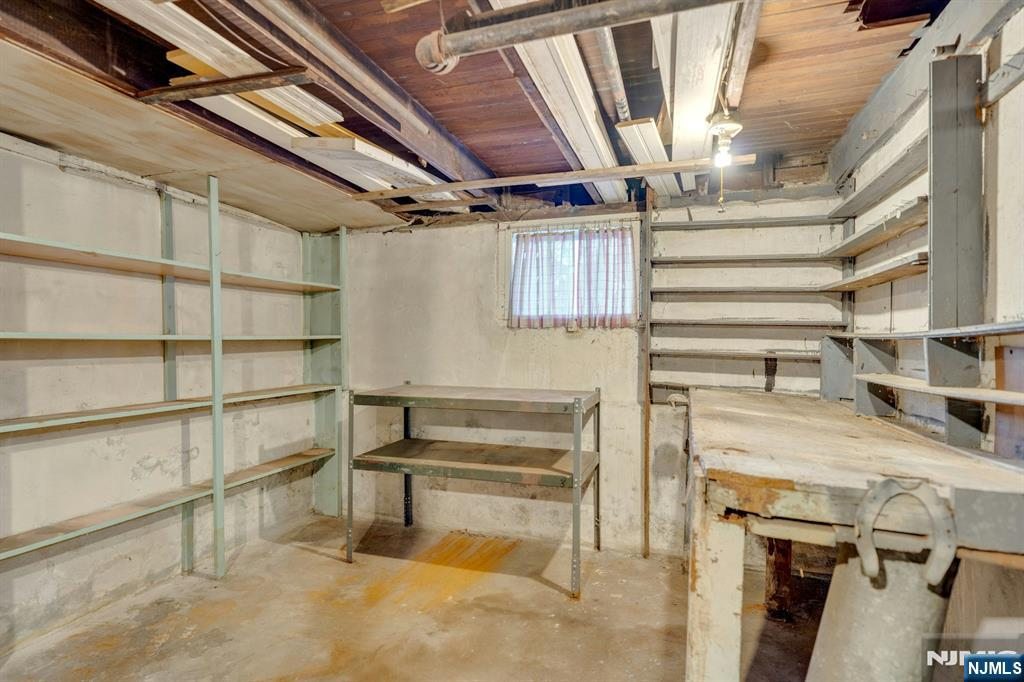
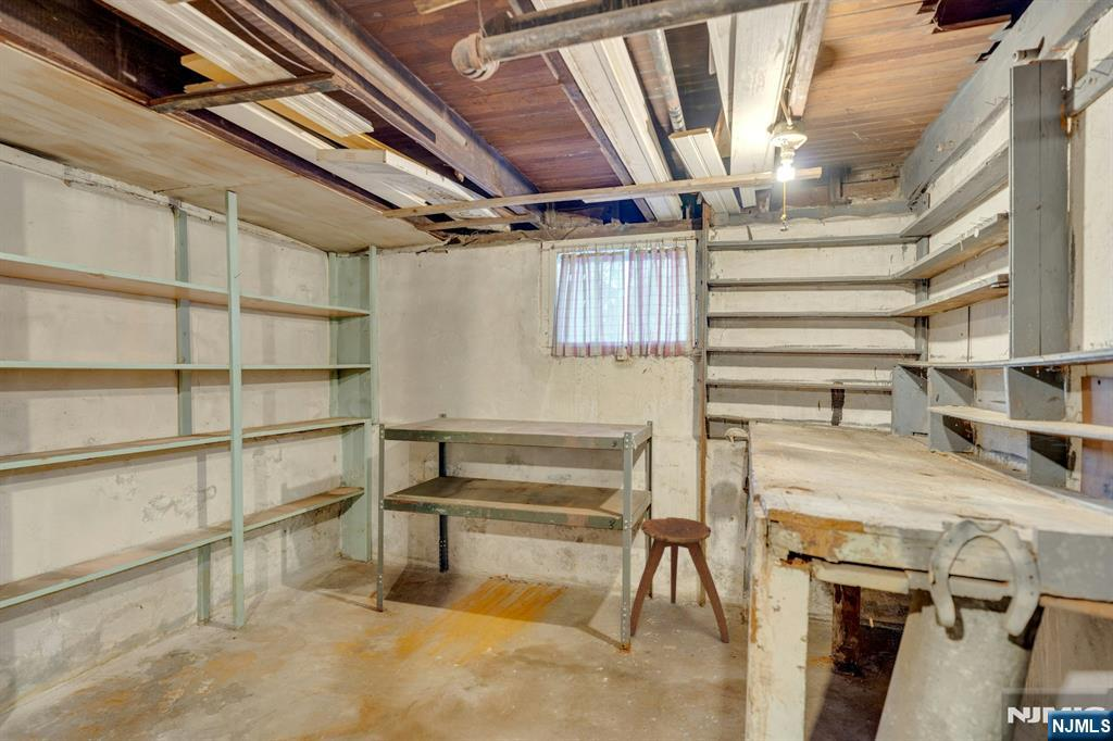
+ stool [629,516,730,643]
